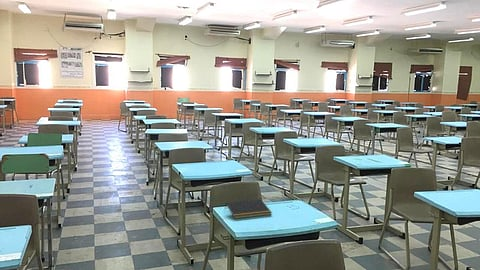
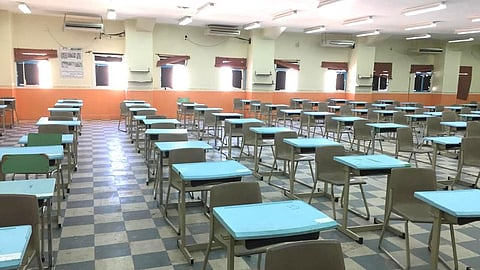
- notepad [224,198,273,220]
